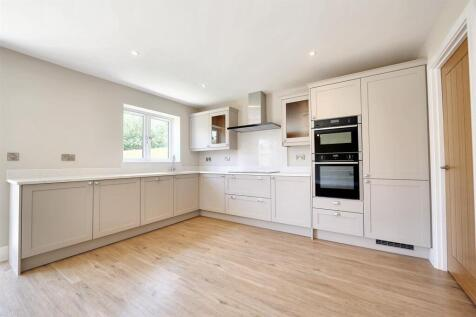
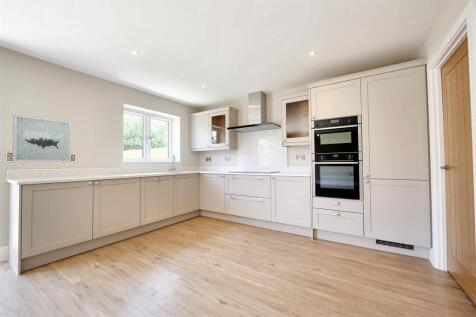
+ wall art [11,114,72,163]
